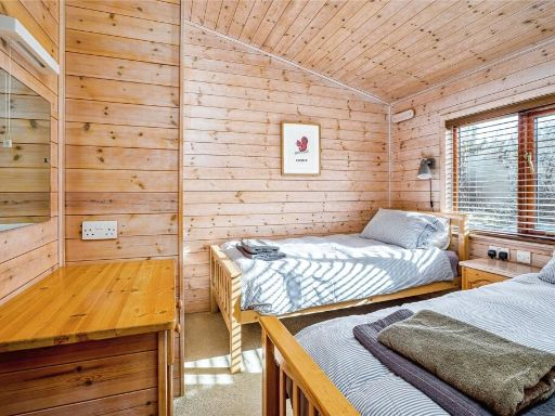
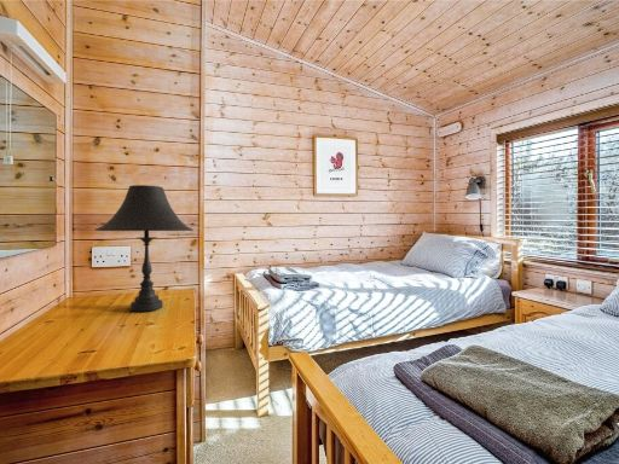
+ table lamp [94,184,195,313]
